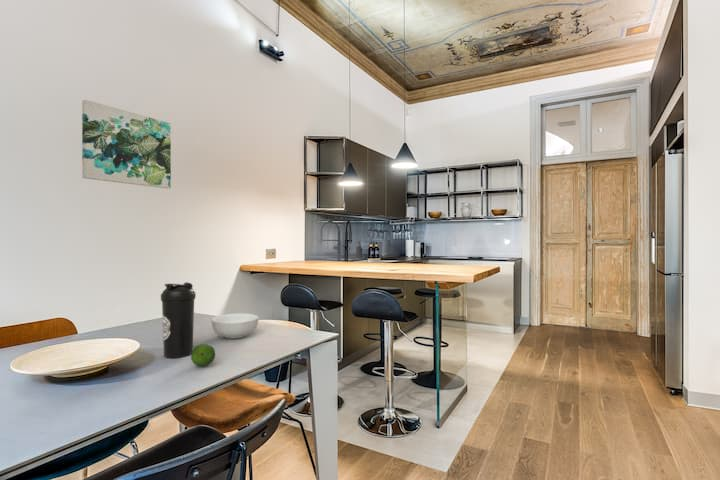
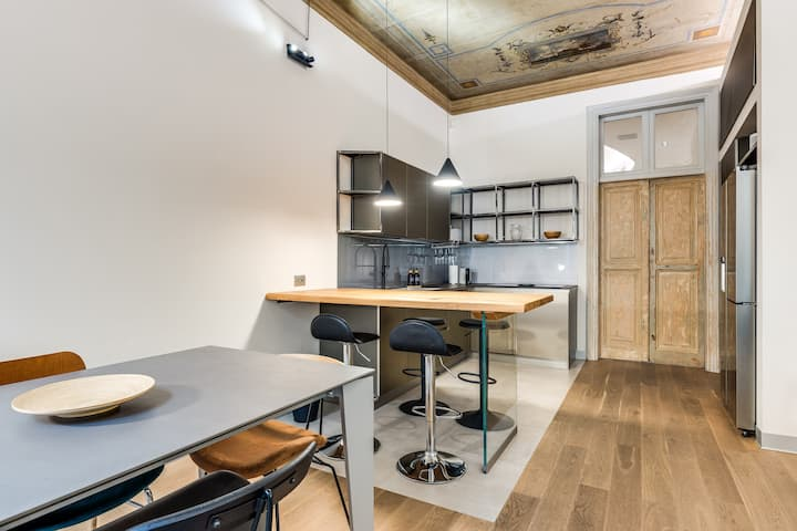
- cereal bowl [211,312,259,339]
- water bottle [160,281,197,359]
- fruit [190,343,216,367]
- wall art [81,99,172,190]
